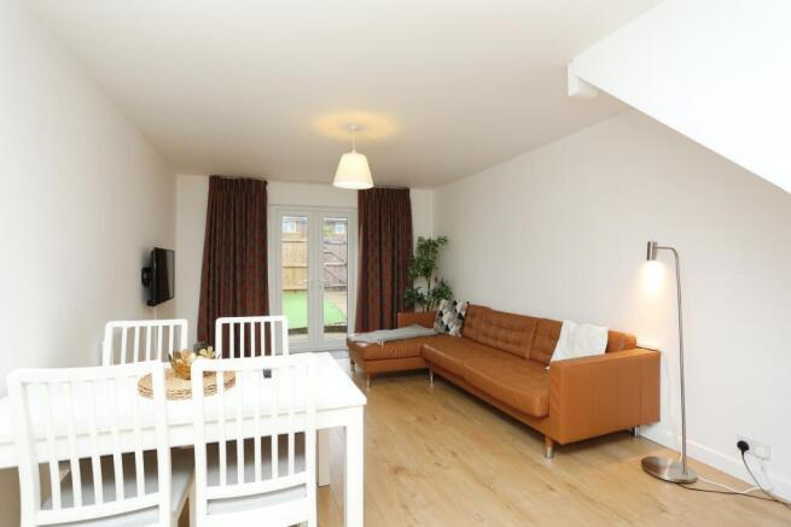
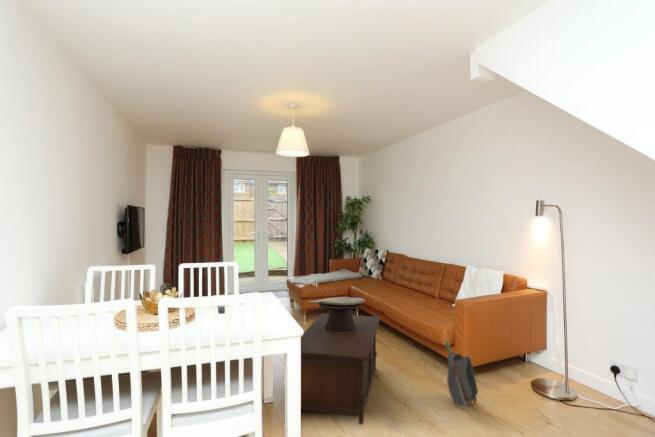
+ cabinet [300,313,381,426]
+ decorative bowl [308,296,367,332]
+ backpack [443,340,479,411]
